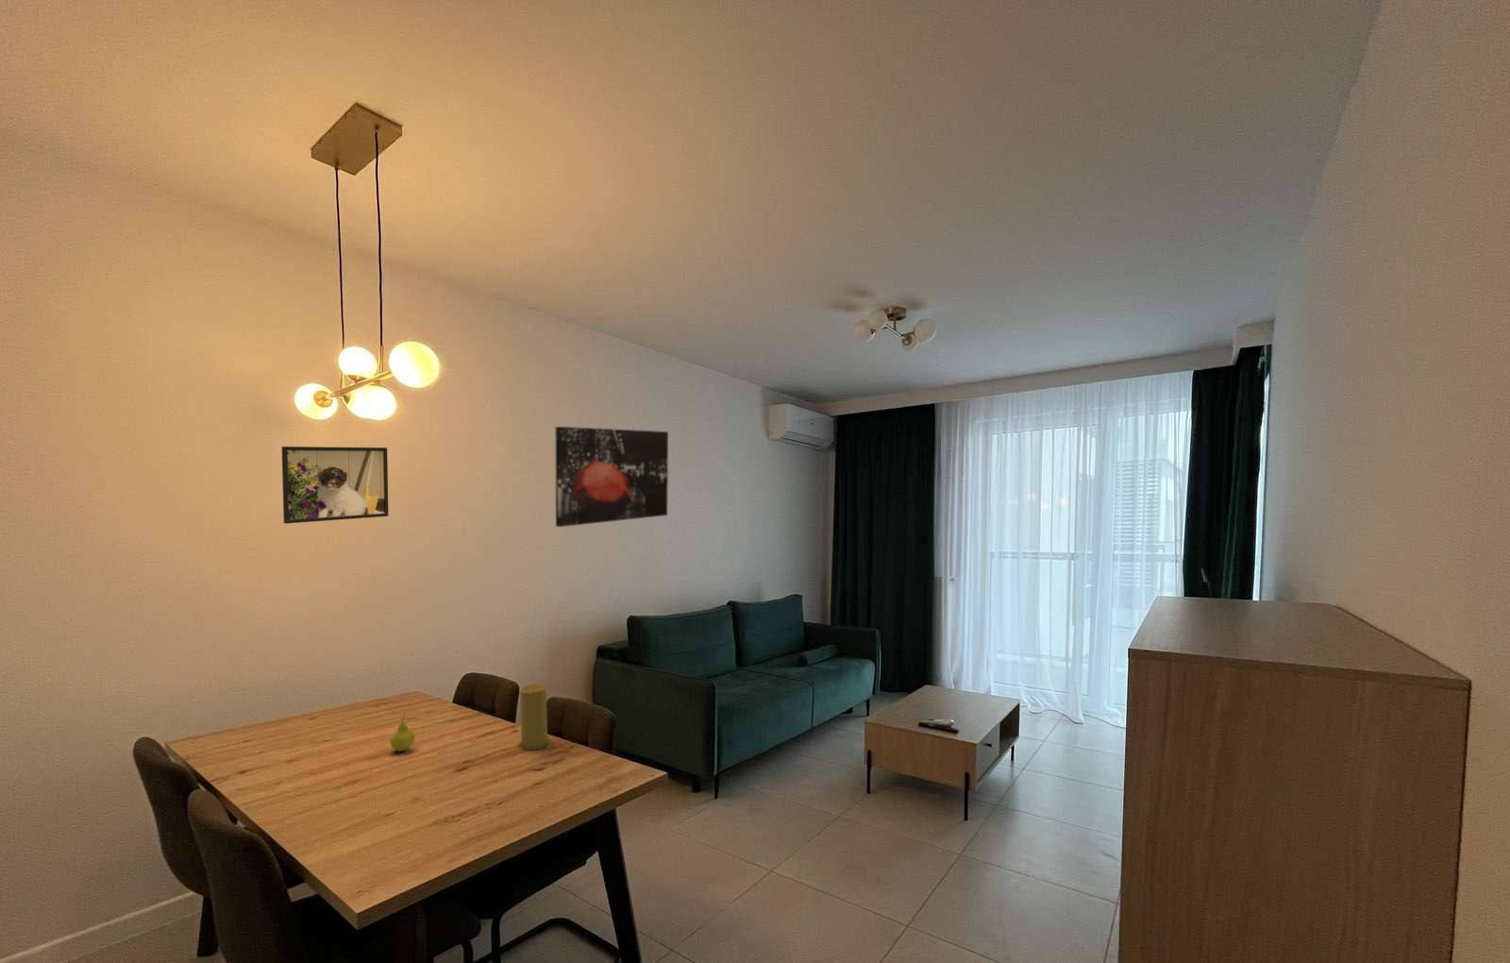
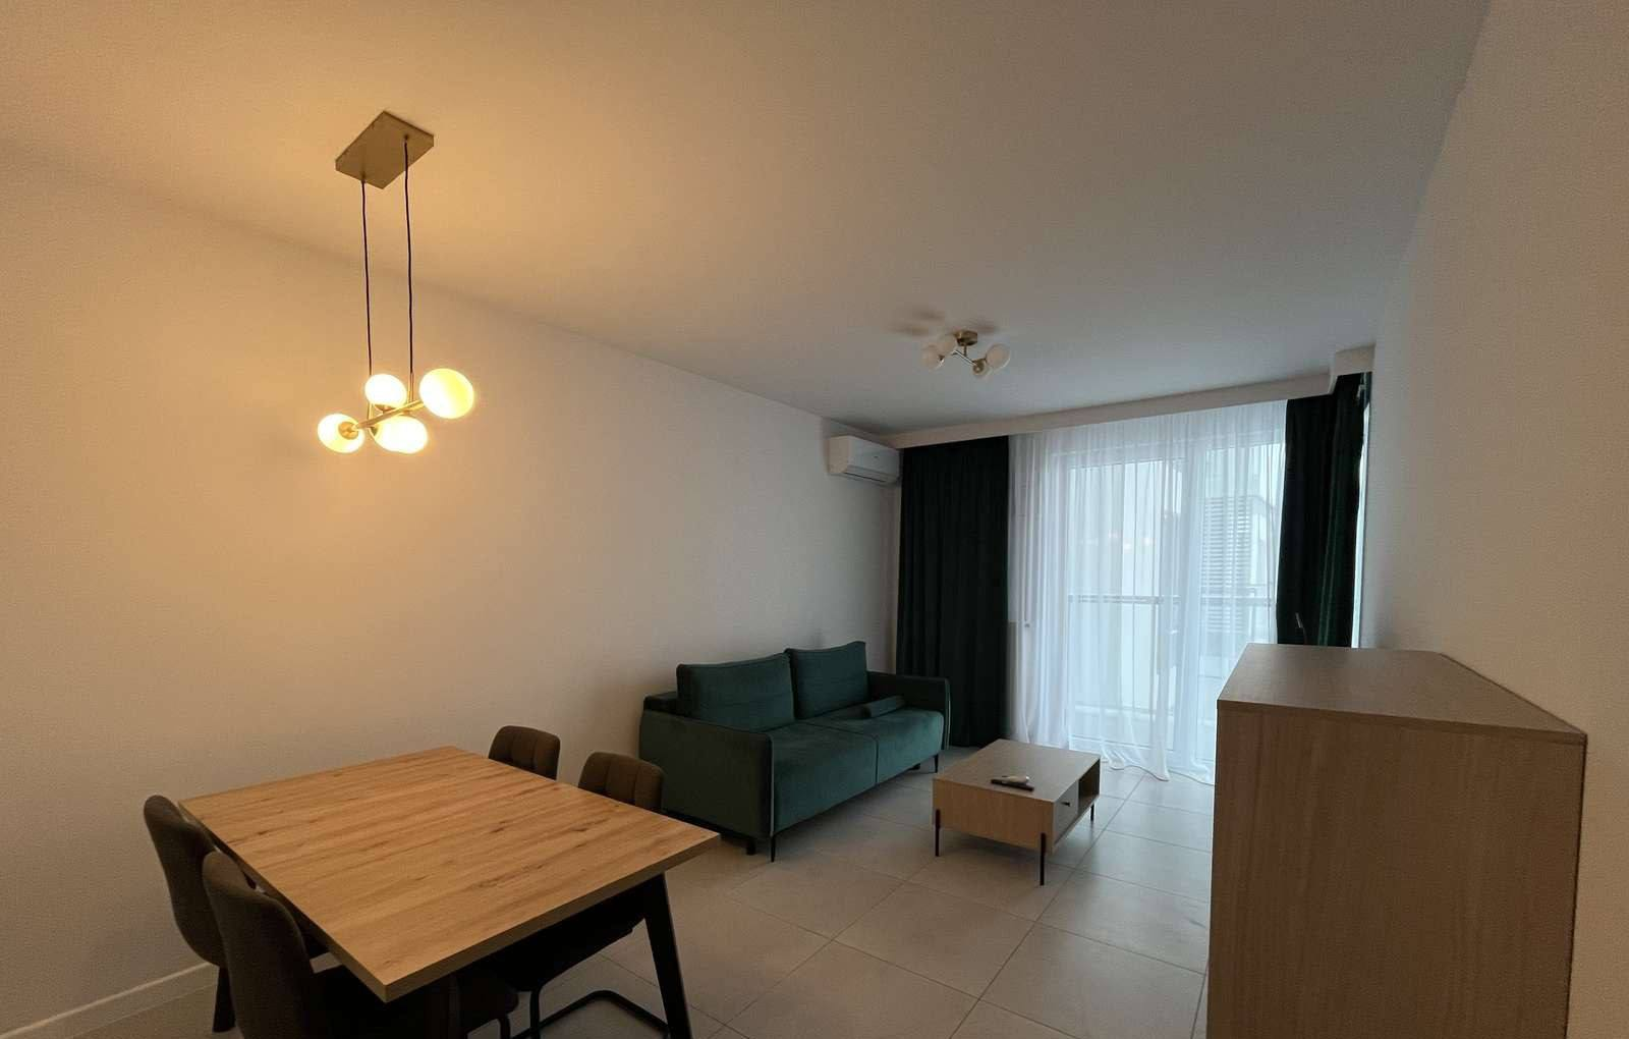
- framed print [282,446,389,525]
- fruit [389,712,416,753]
- candle [515,682,554,752]
- wall art [555,426,669,528]
